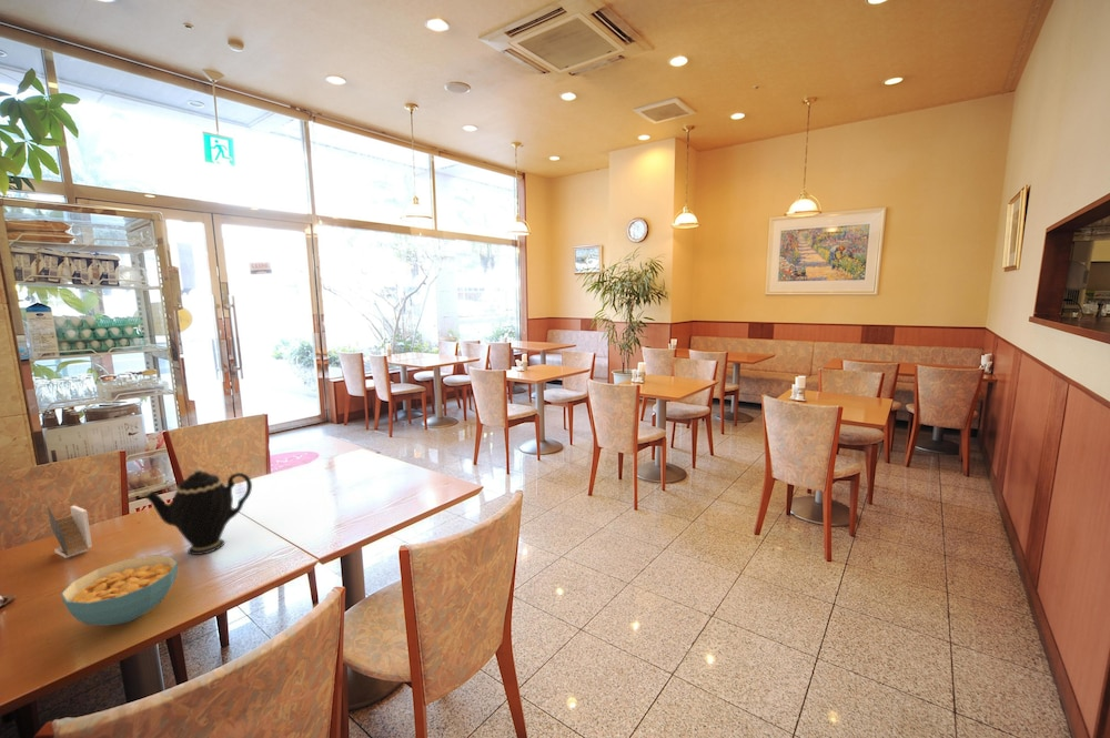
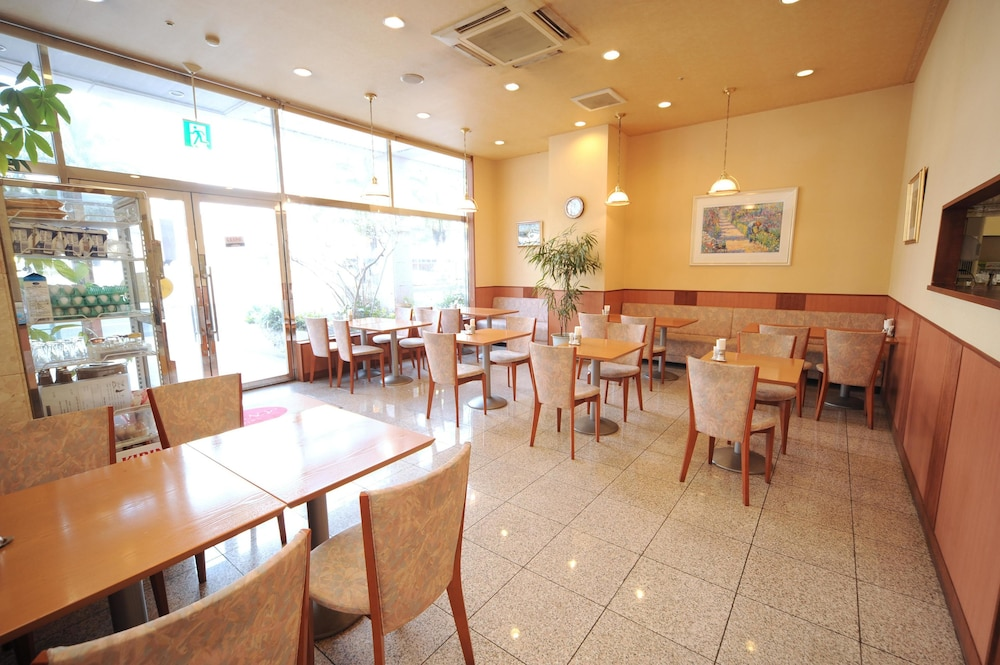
- cereal bowl [60,554,179,627]
- napkin holder [47,505,93,559]
- teapot [138,465,253,556]
